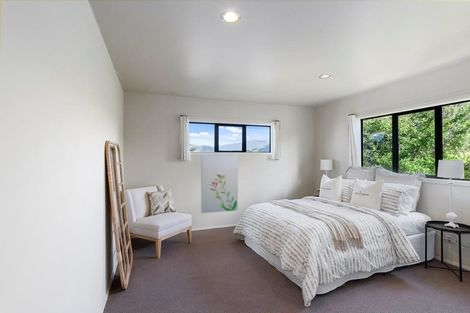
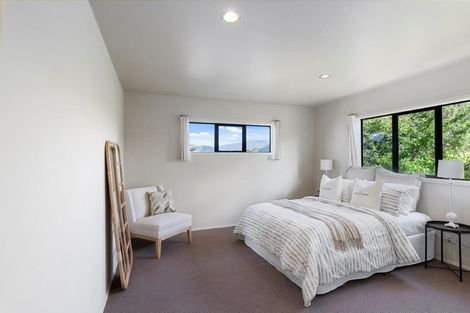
- wall art [200,155,239,214]
